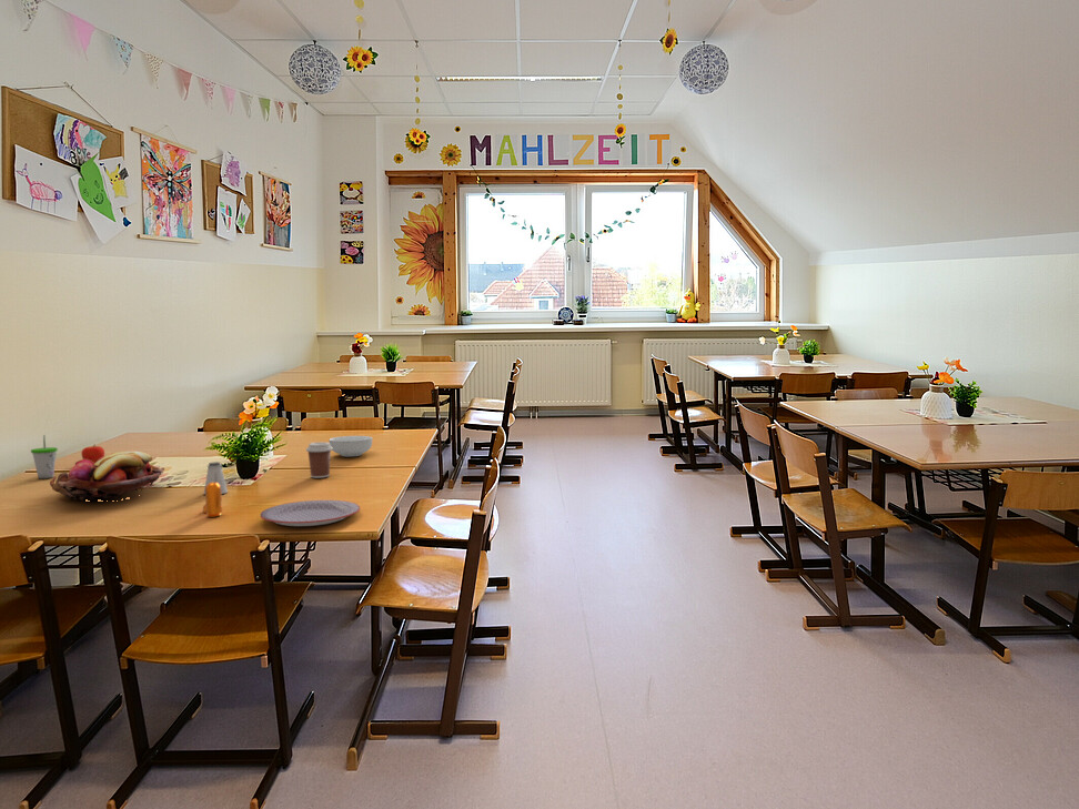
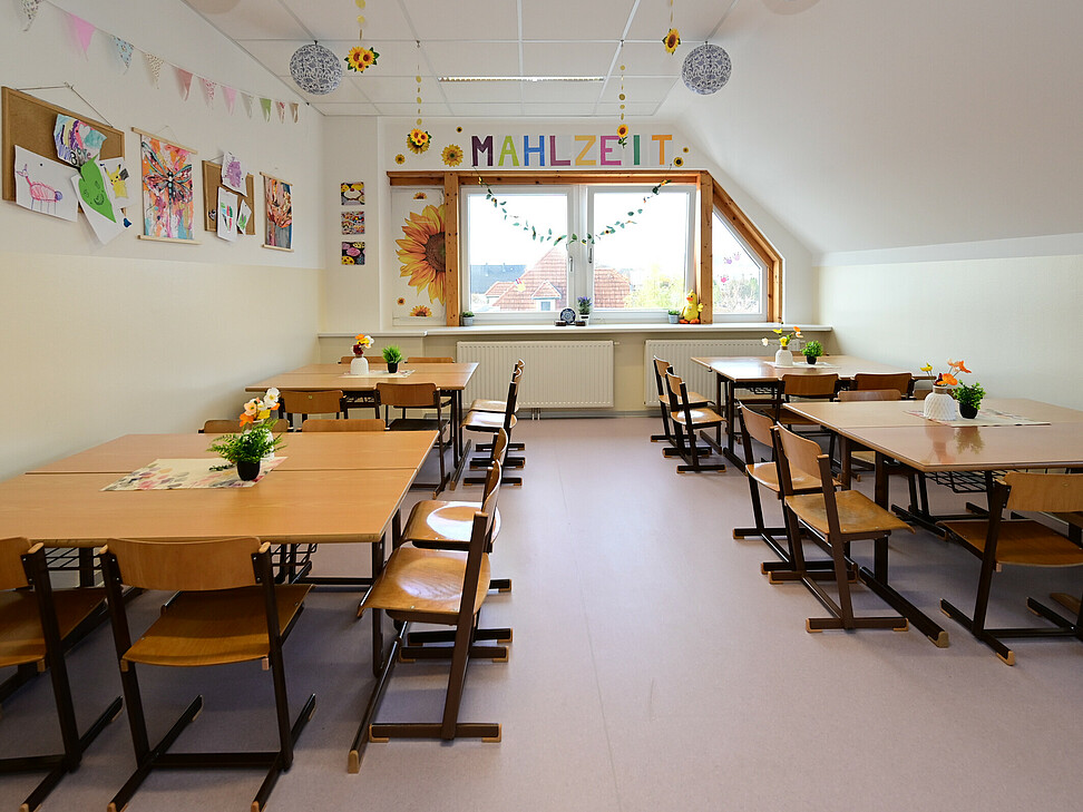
- plate [260,499,361,527]
- cup [30,434,59,479]
- fruit basket [49,451,165,502]
- pepper shaker [202,483,223,517]
- fruit [80,443,105,464]
- cereal bowl [329,435,373,457]
- coffee cup [305,442,333,479]
- saltshaker [203,461,229,495]
